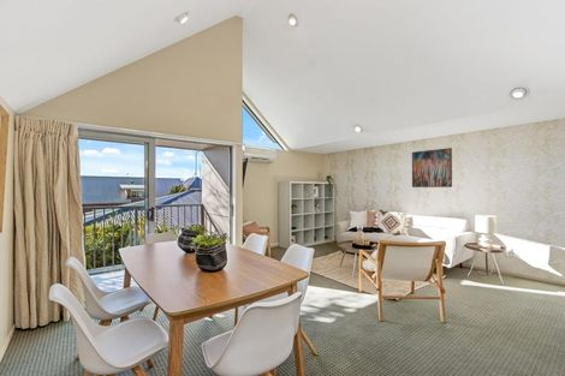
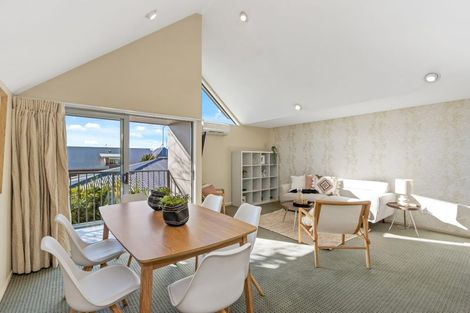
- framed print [411,147,453,189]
